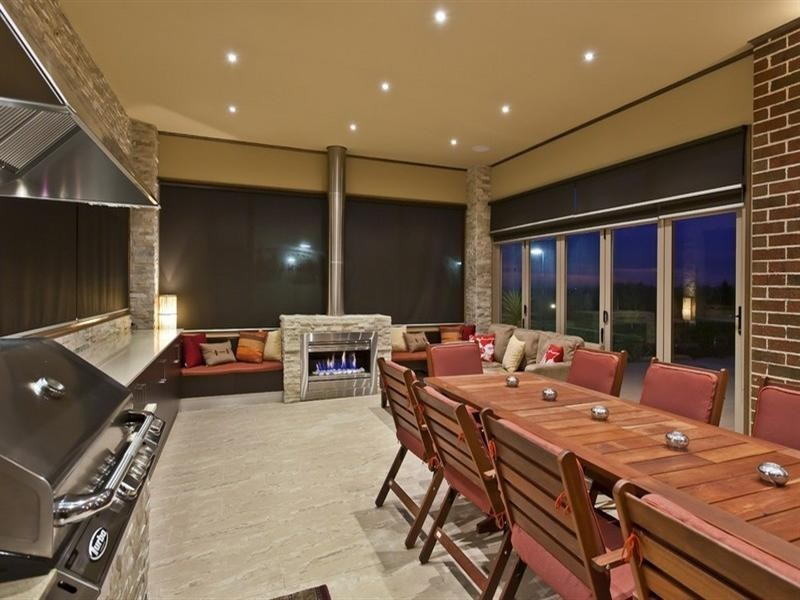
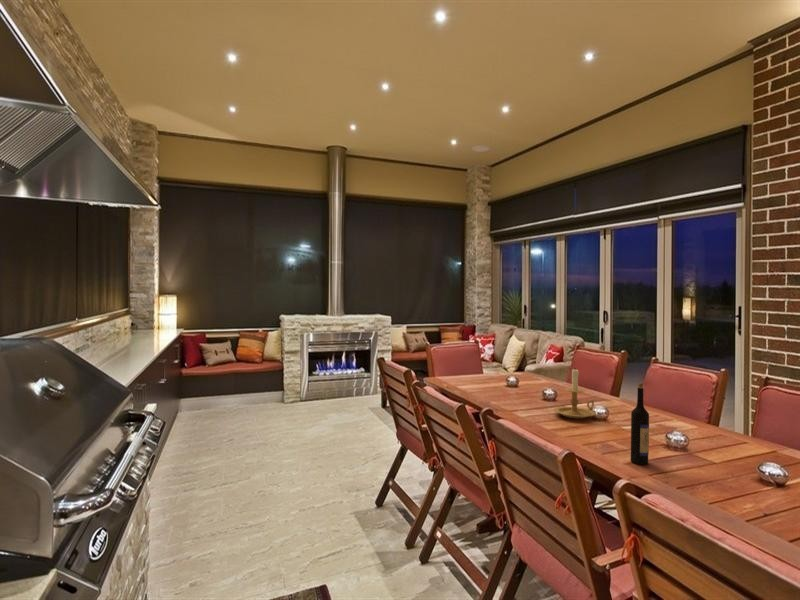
+ candle holder [553,368,597,420]
+ wine bottle [630,382,650,466]
